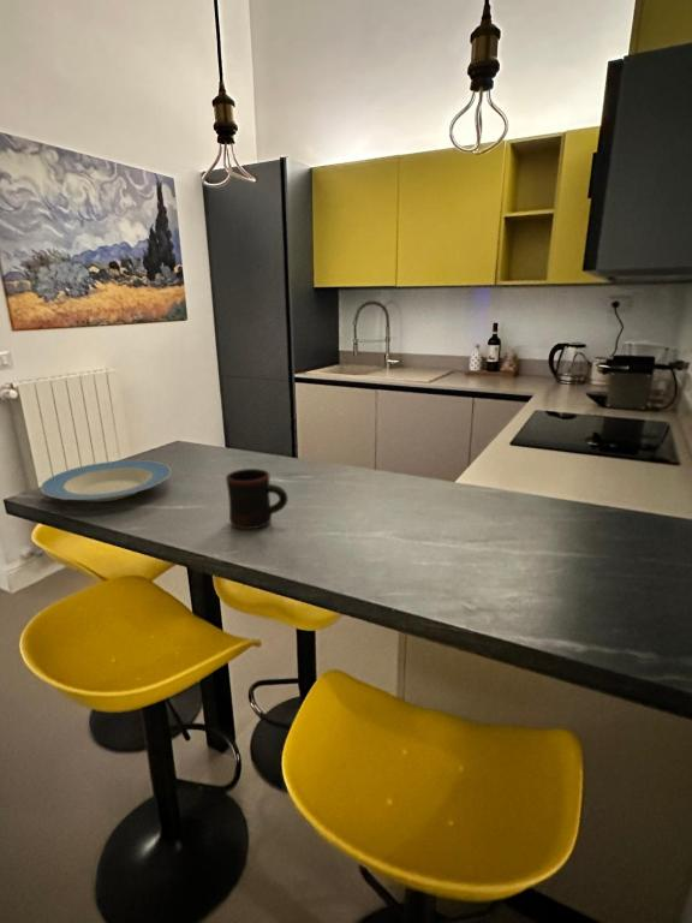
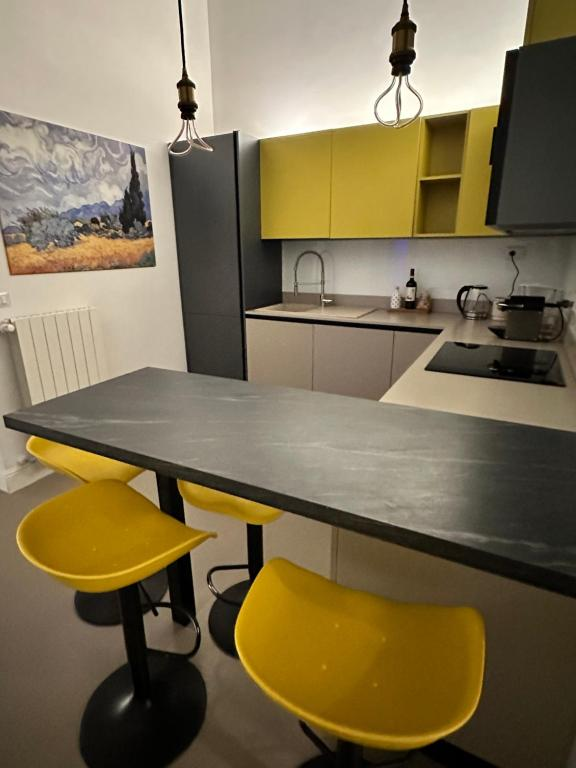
- mug [225,468,290,530]
- plate [38,459,173,502]
